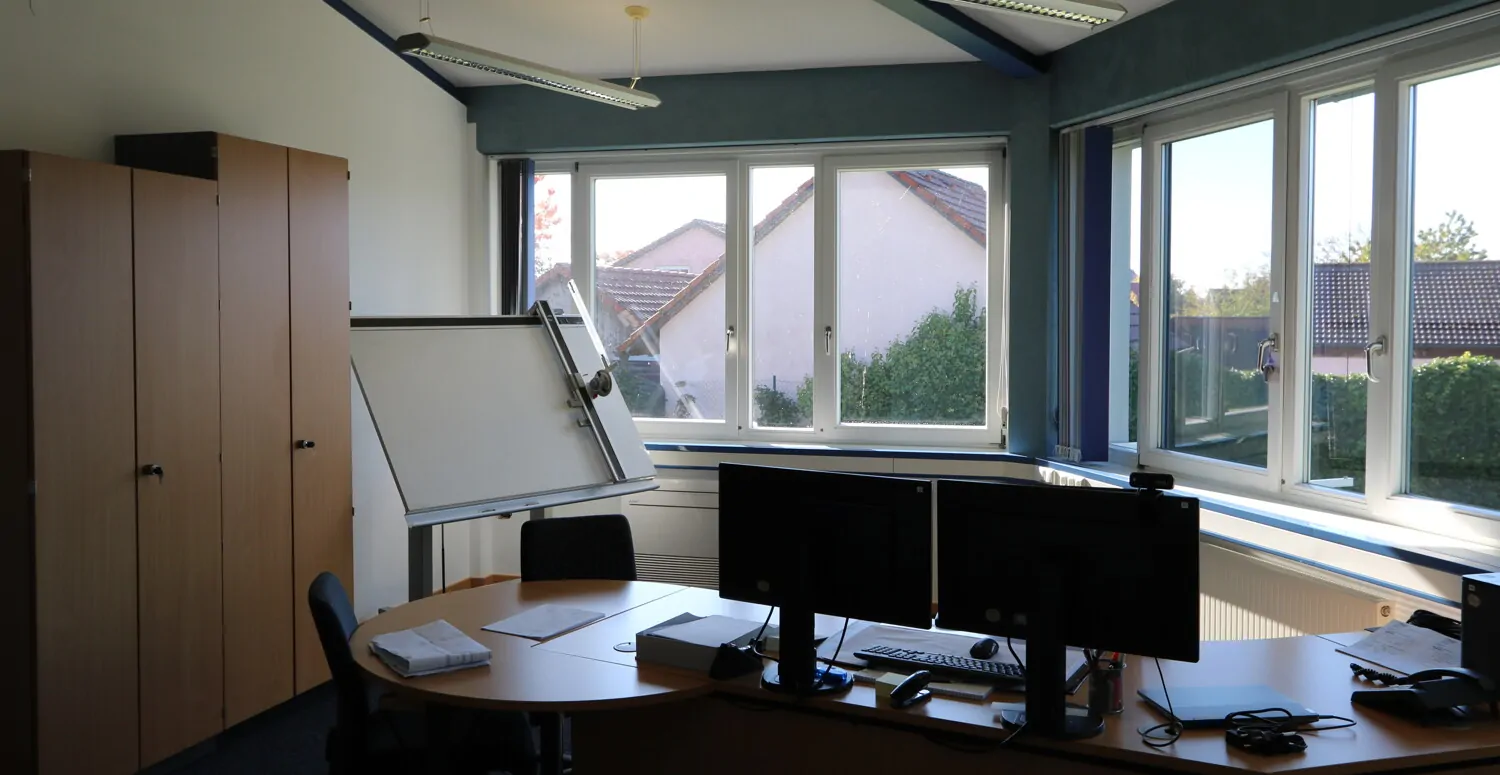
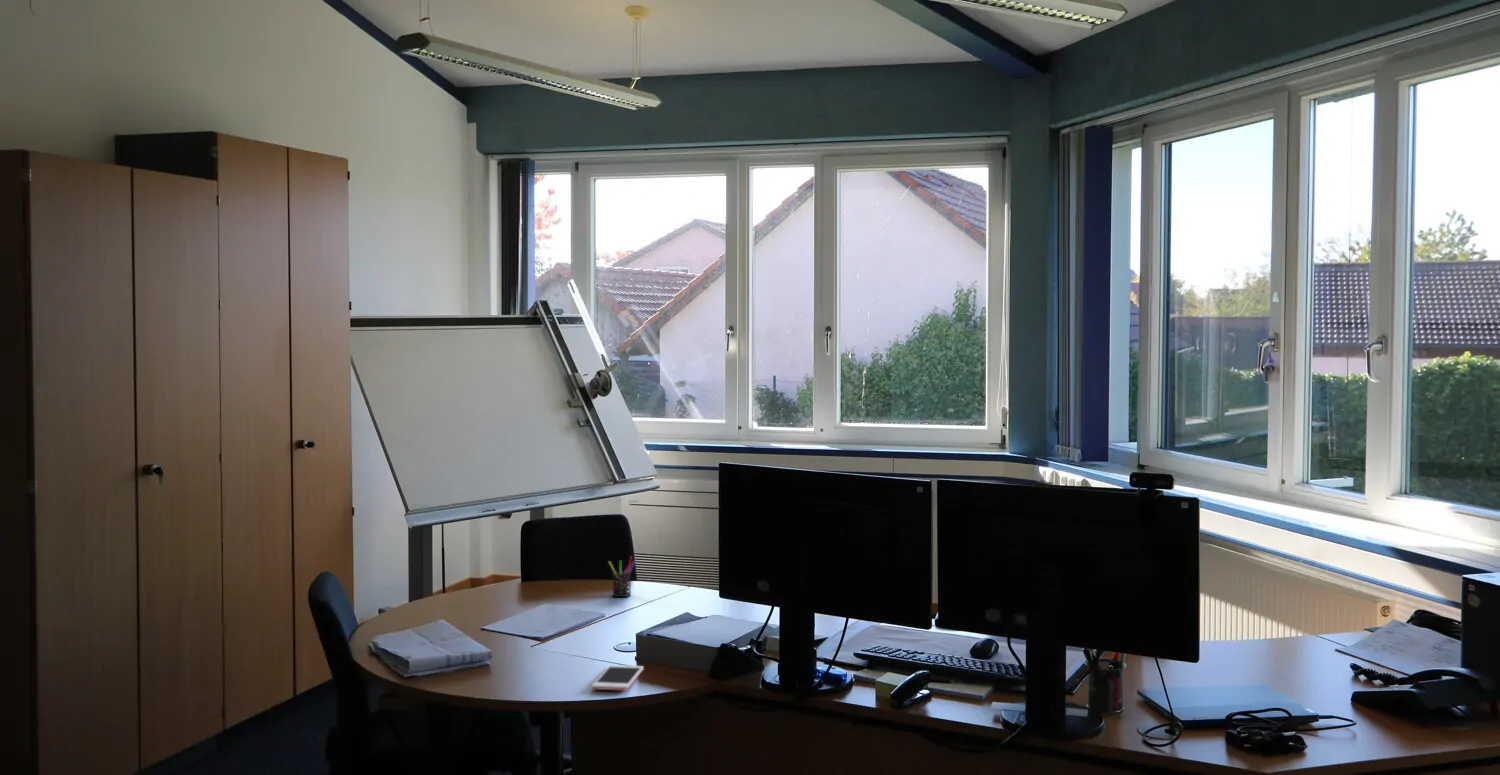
+ pen holder [607,555,636,598]
+ cell phone [591,664,645,691]
